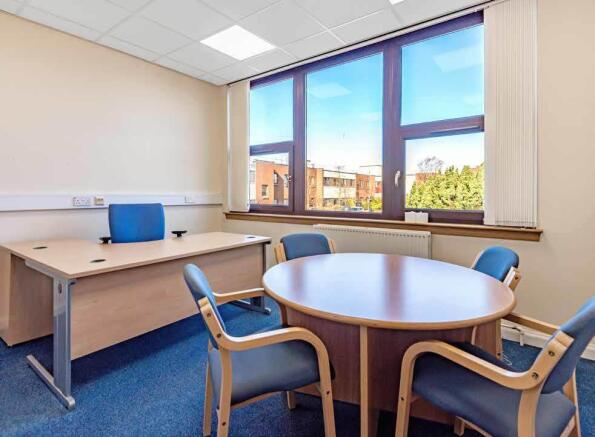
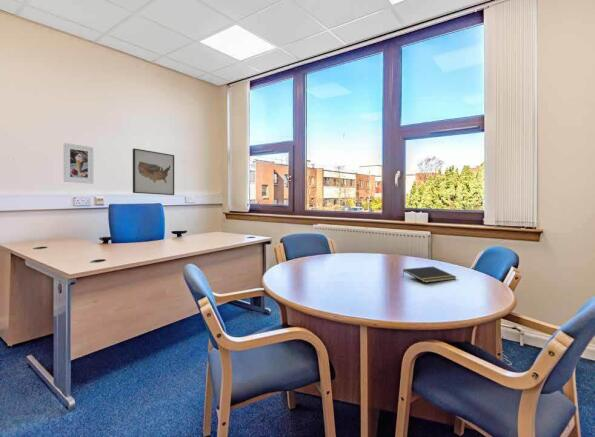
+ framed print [63,142,94,185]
+ wall art [132,147,175,196]
+ notepad [402,266,457,284]
